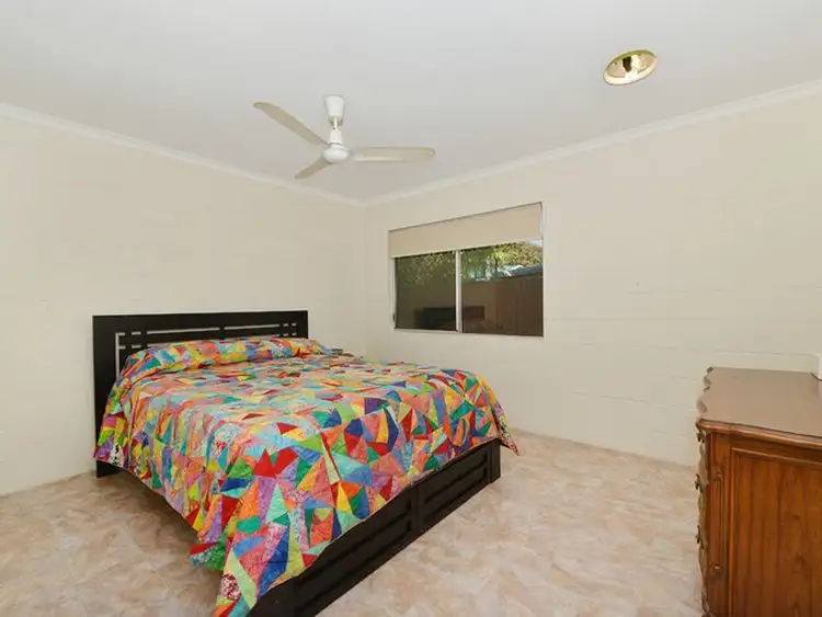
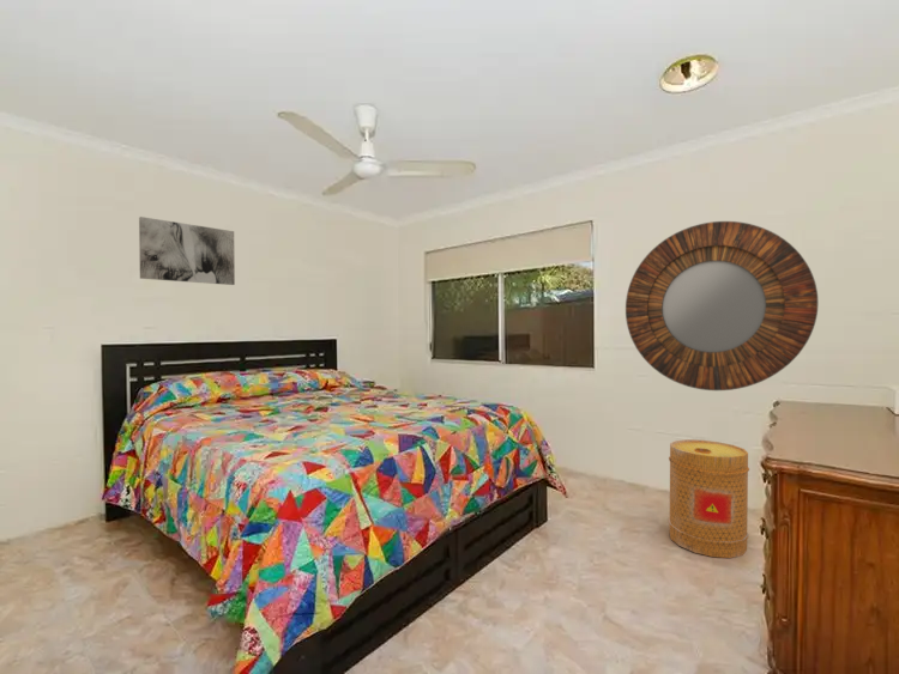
+ home mirror [625,220,819,391]
+ wall art [138,215,236,286]
+ basket [668,438,750,559]
